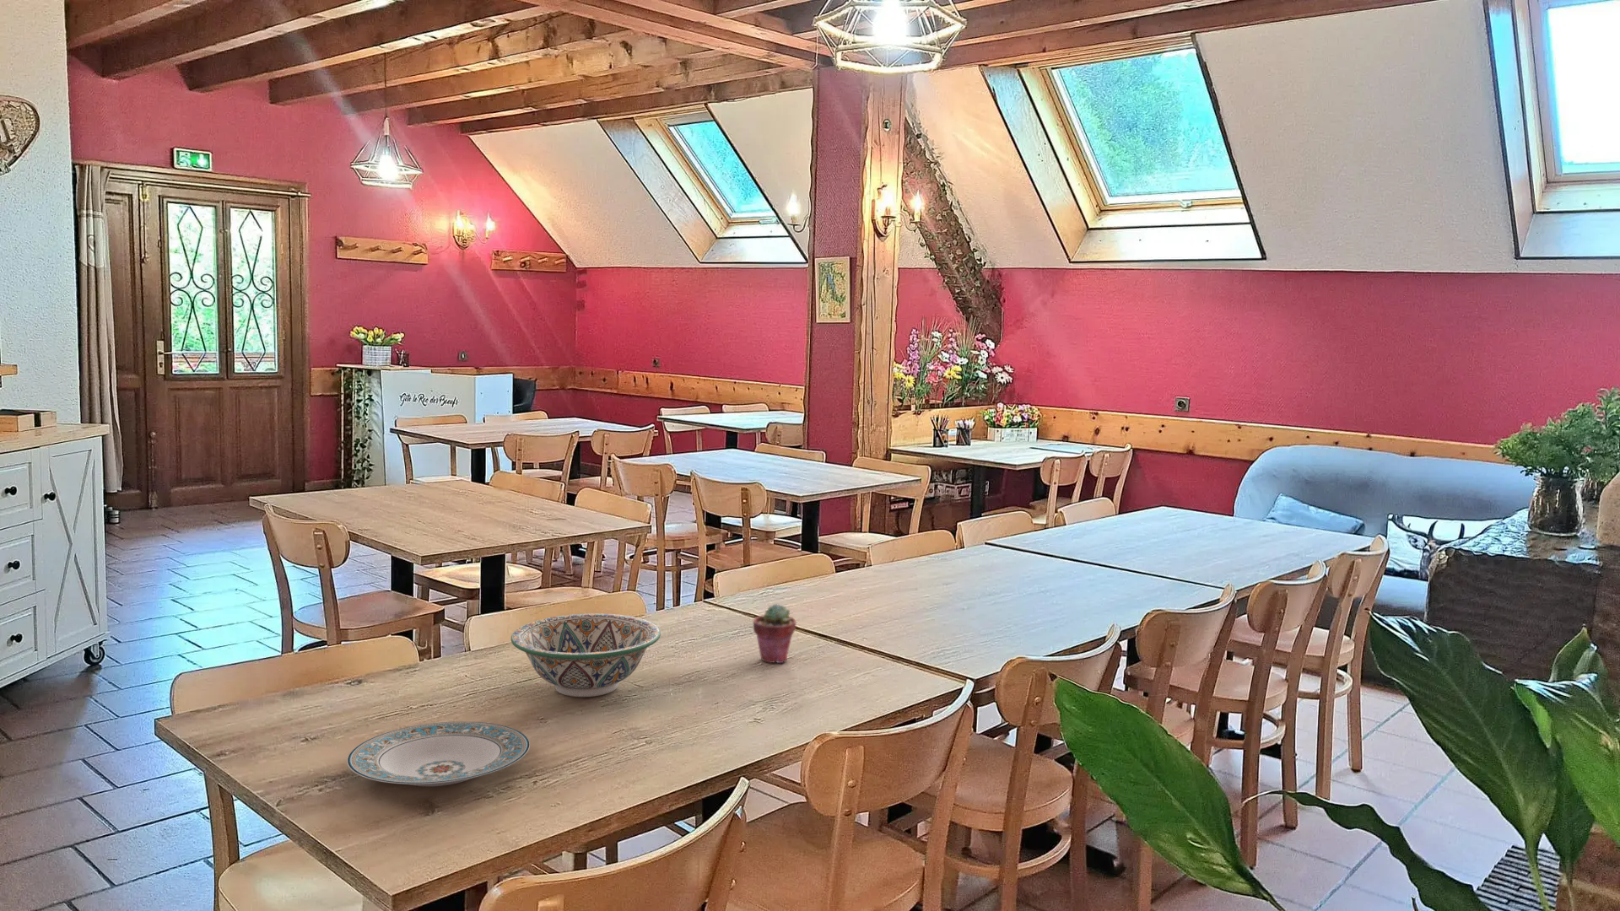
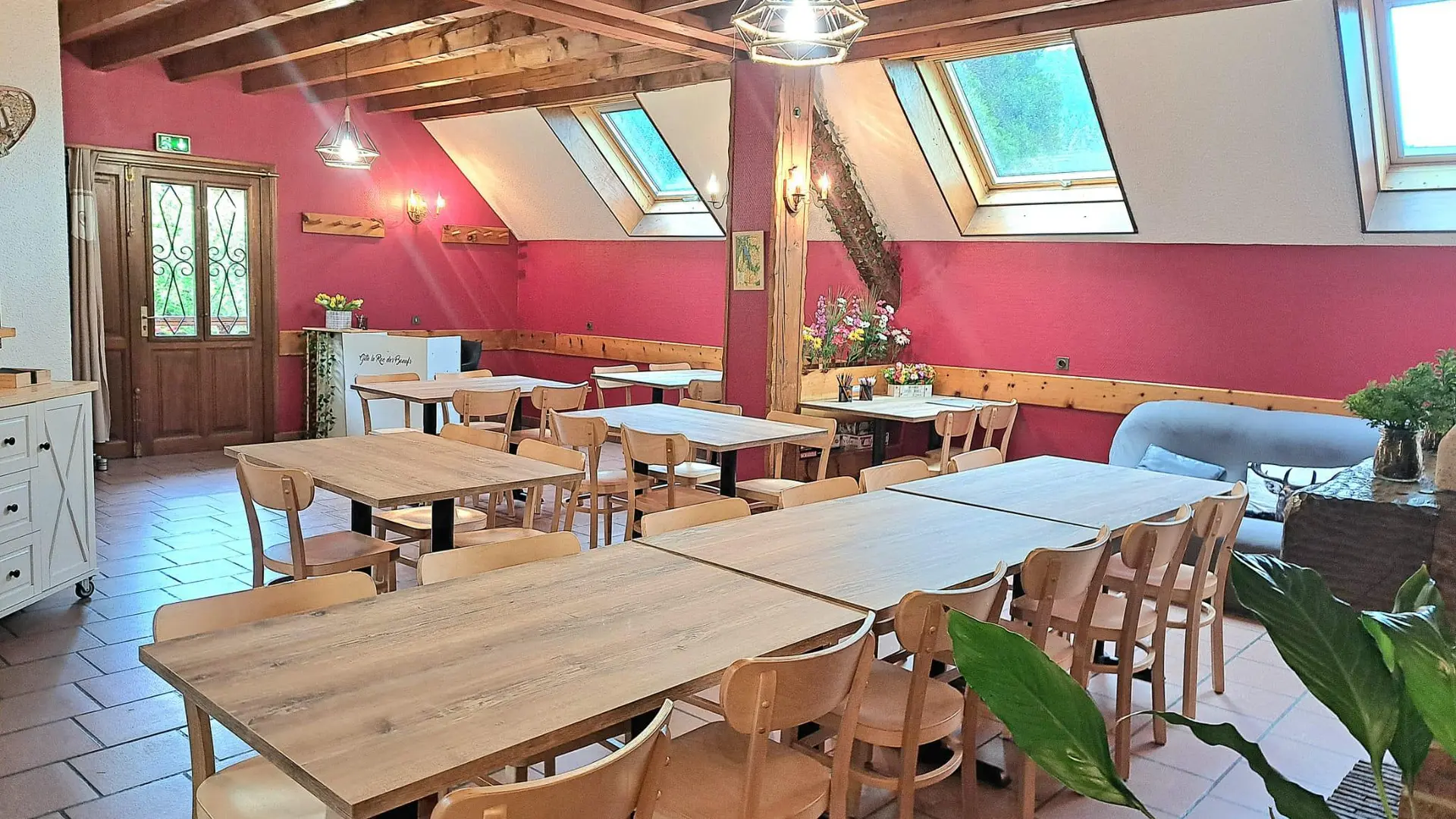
- plate [346,721,531,788]
- decorative bowl [511,613,662,697]
- potted succulent [752,603,797,664]
